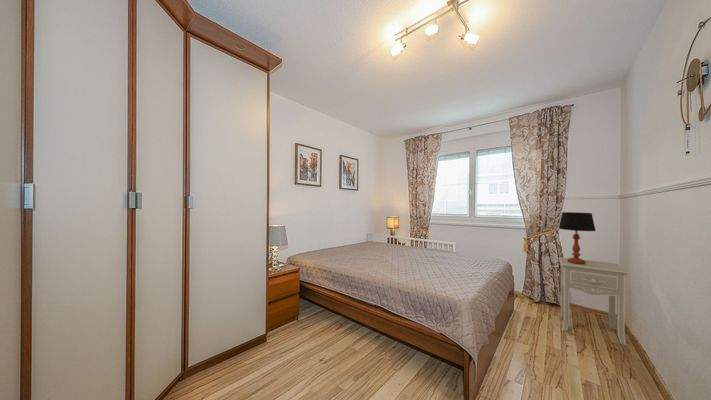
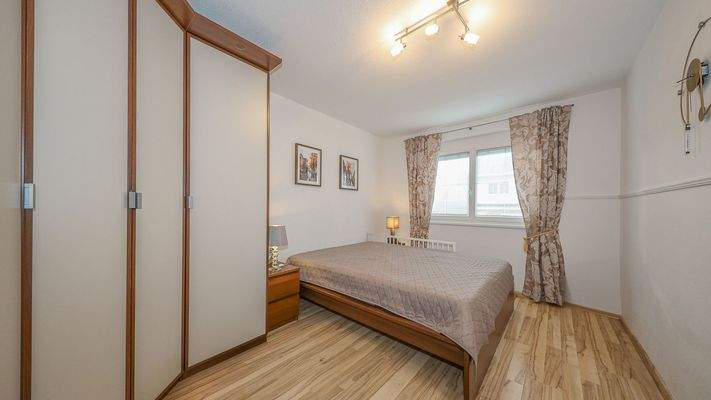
- table lamp [558,211,597,264]
- nightstand [558,256,630,346]
